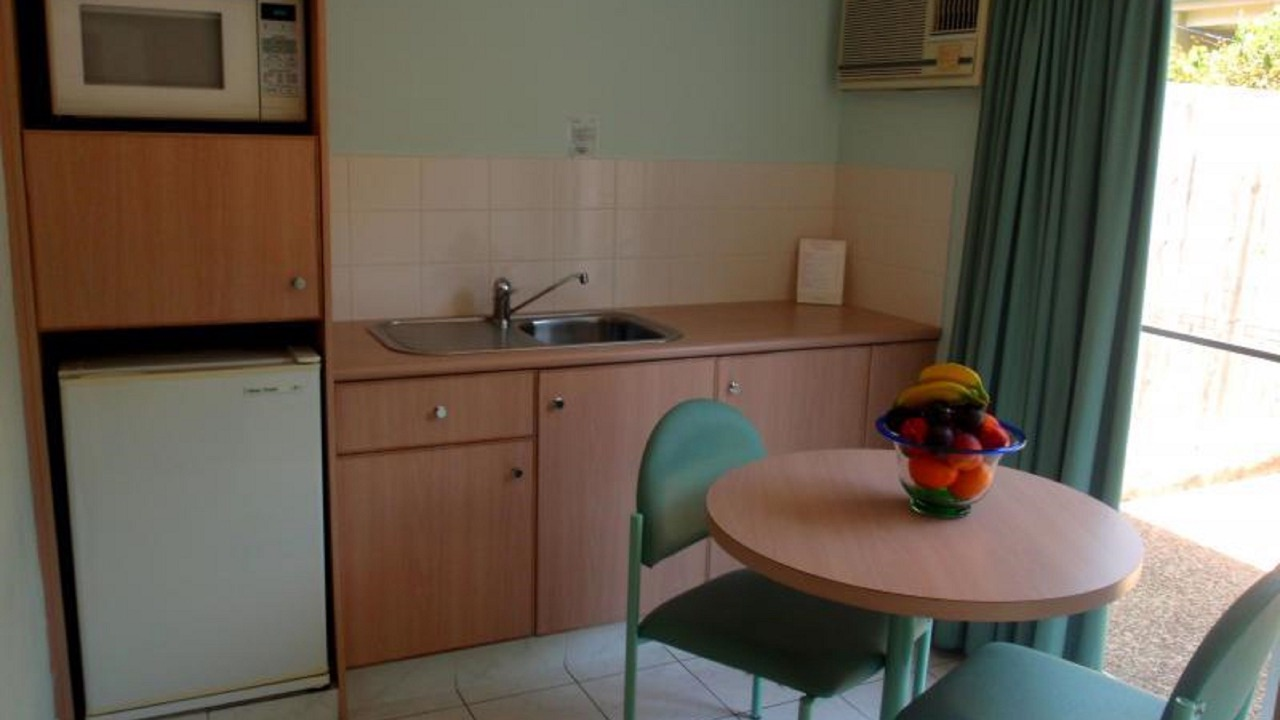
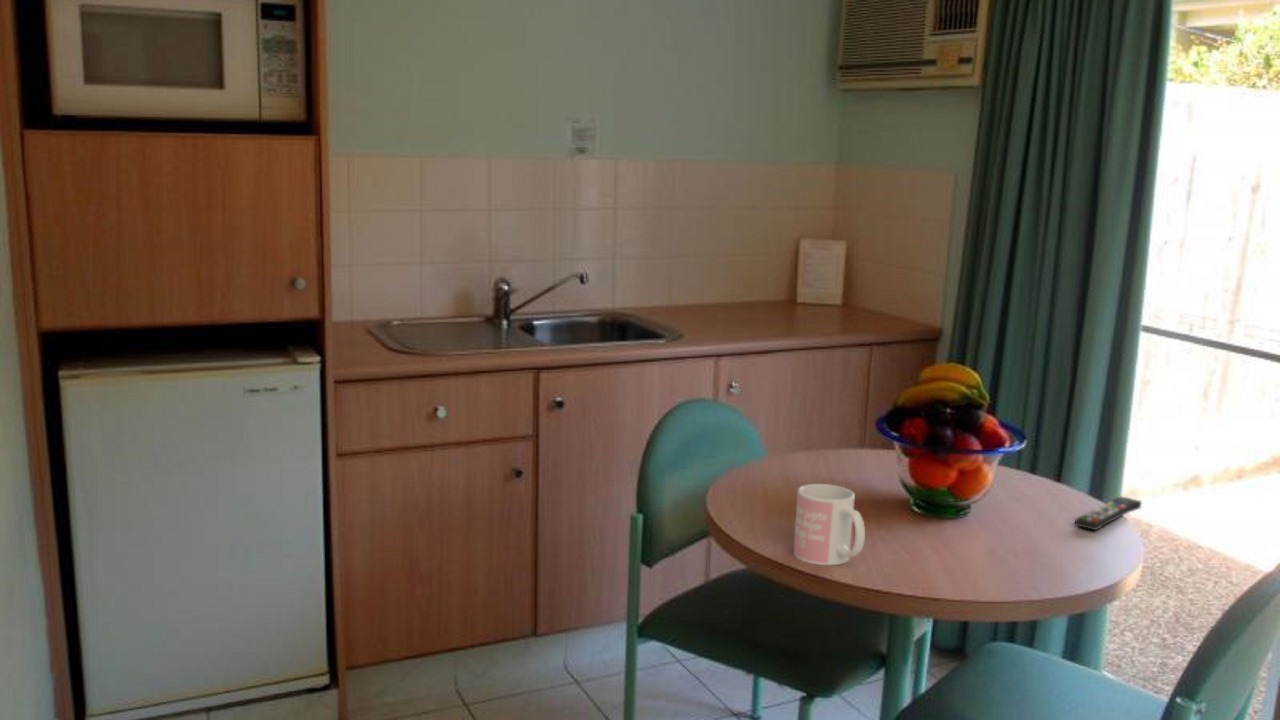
+ remote control [1074,495,1143,531]
+ mug [793,483,866,566]
